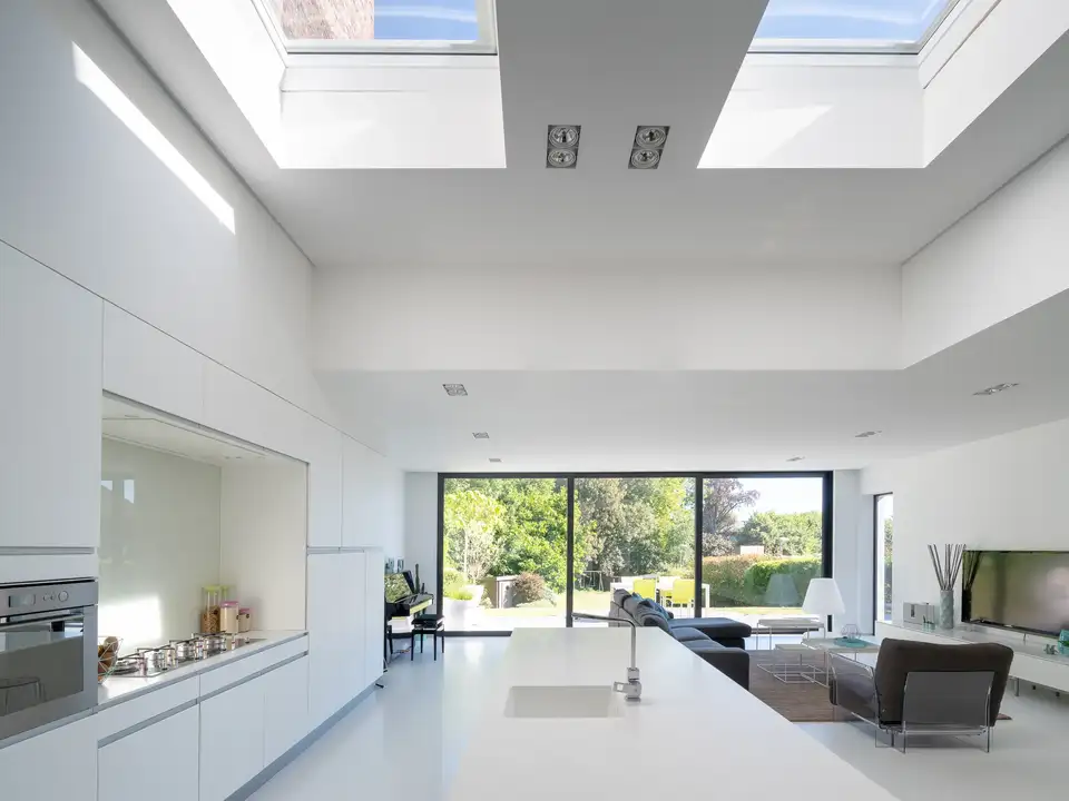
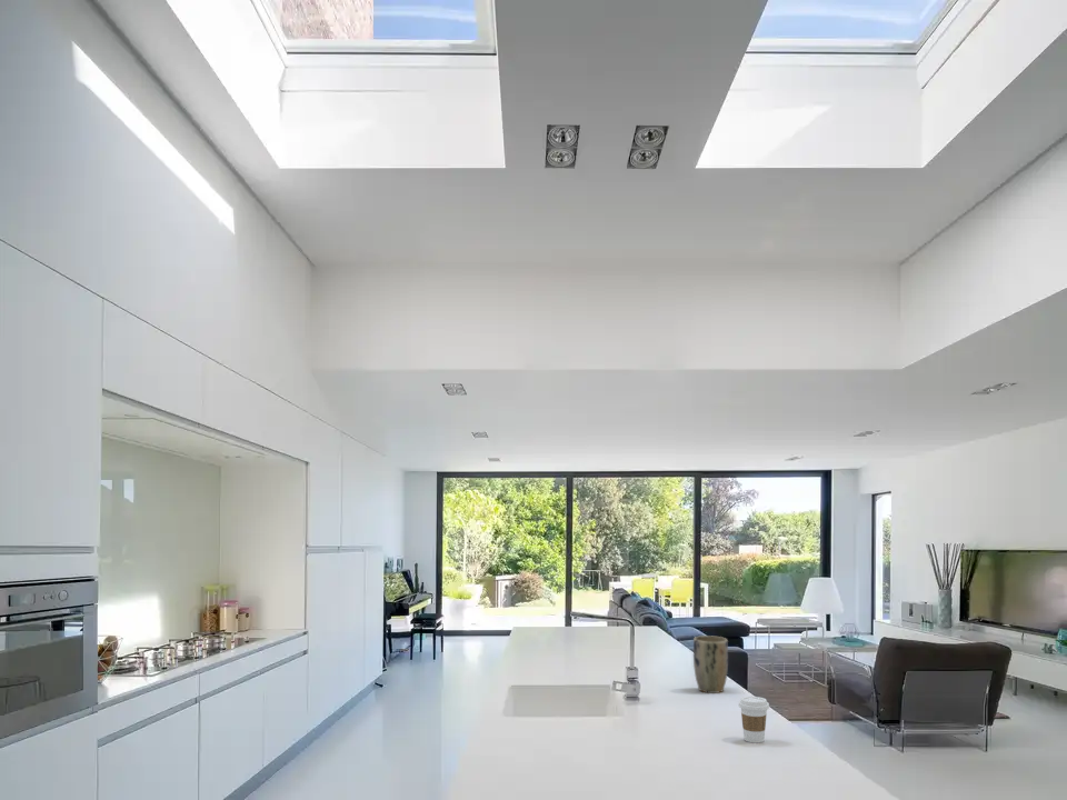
+ plant pot [692,634,729,694]
+ coffee cup [738,696,770,744]
